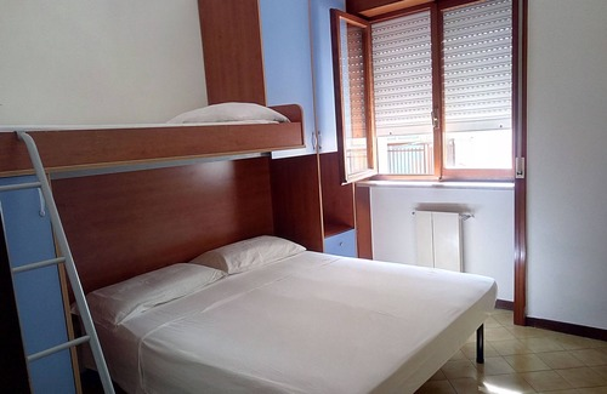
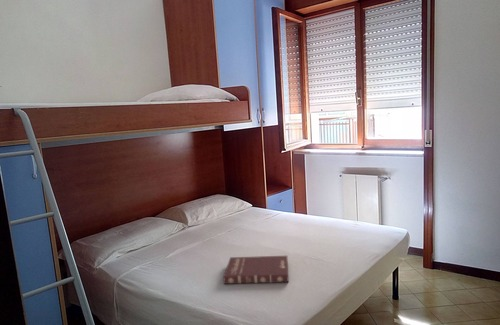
+ book [223,255,289,285]
